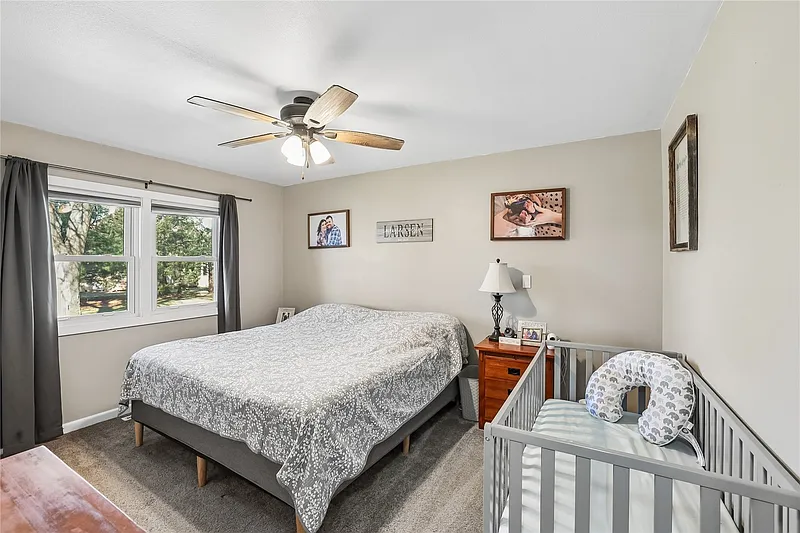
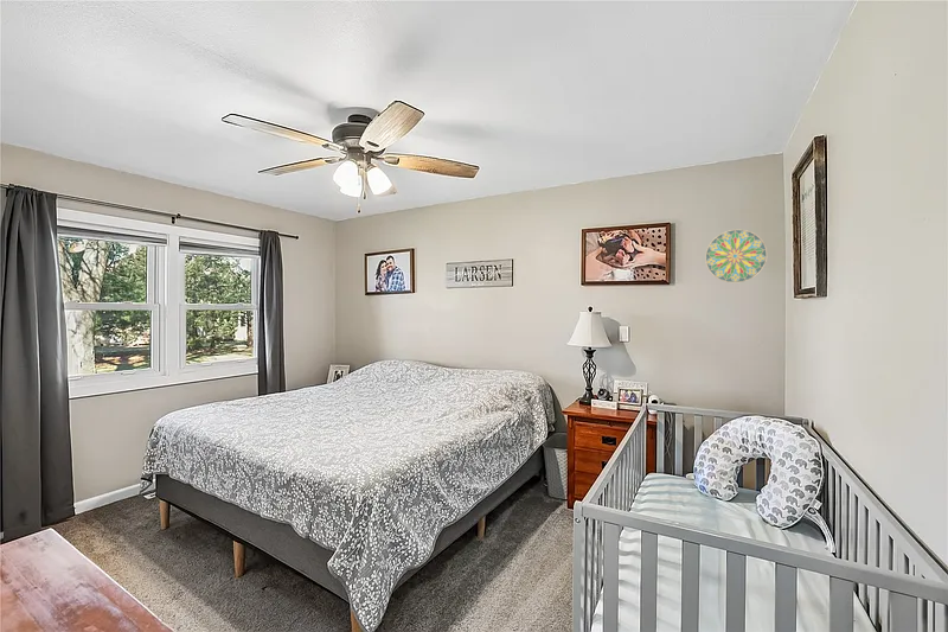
+ decorative plate [704,228,768,283]
